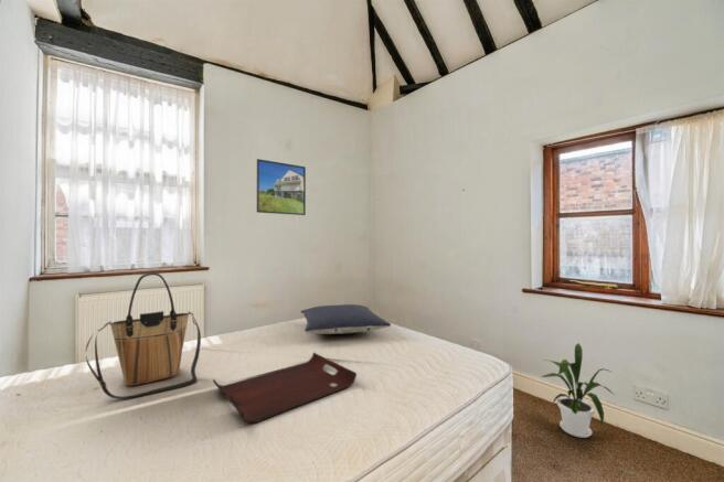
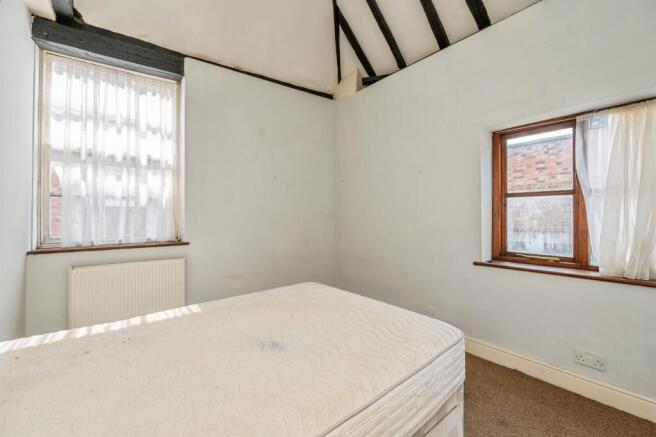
- tote bag [85,271,202,400]
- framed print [256,158,307,216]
- serving tray [212,351,358,424]
- house plant [541,342,614,439]
- pillow [300,303,392,335]
